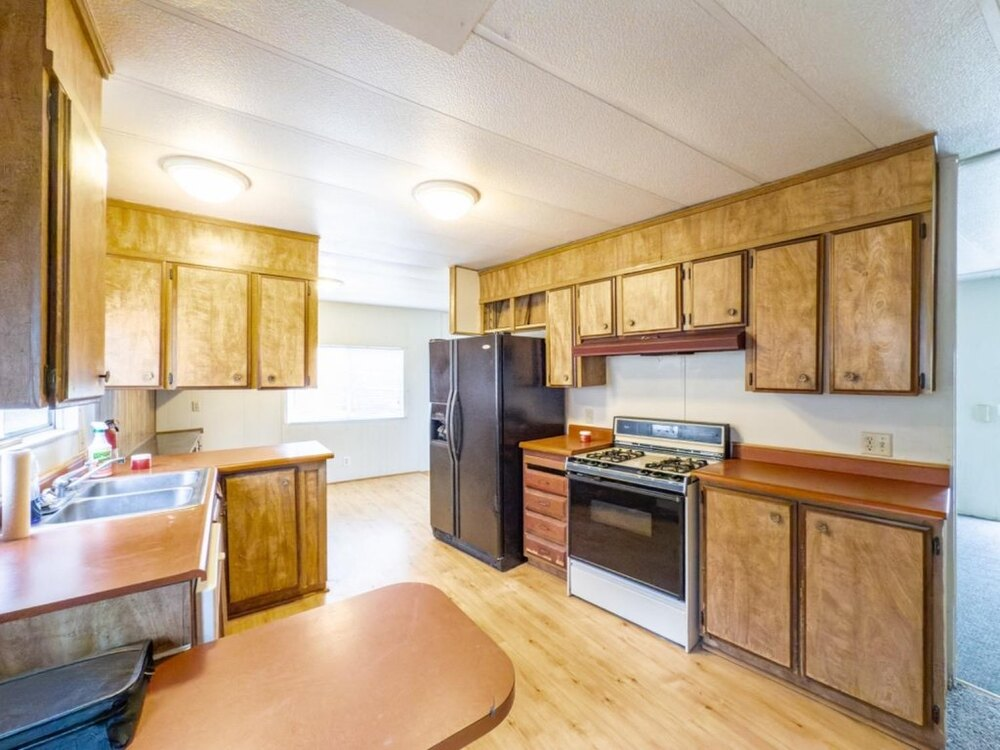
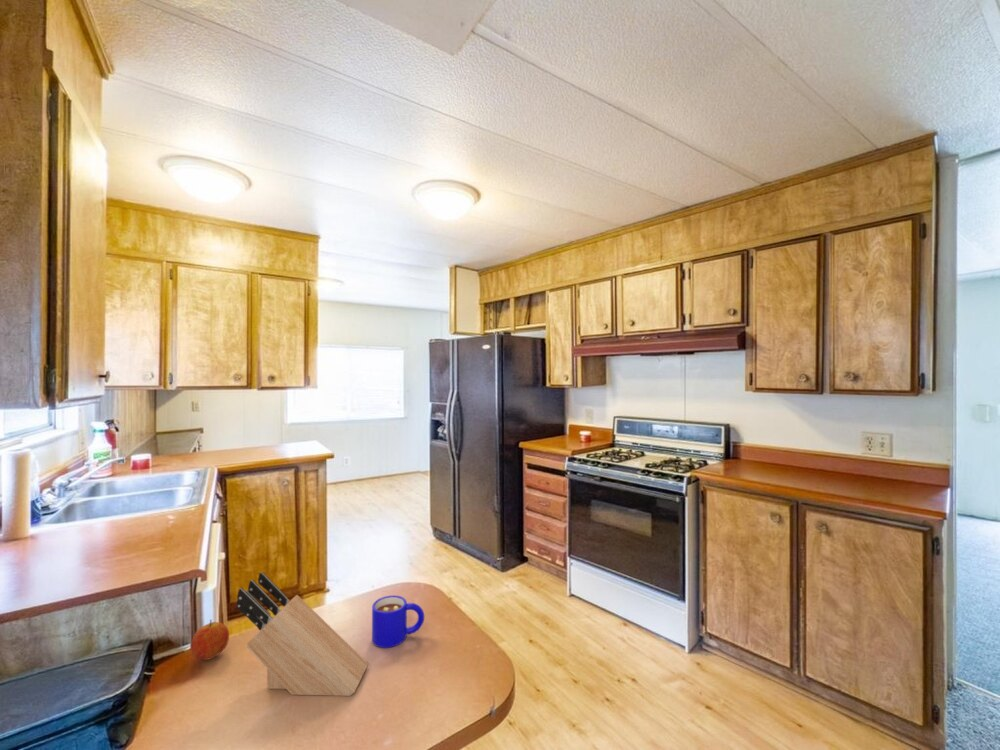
+ knife block [235,571,369,697]
+ mug [371,594,425,649]
+ fruit [190,619,230,661]
